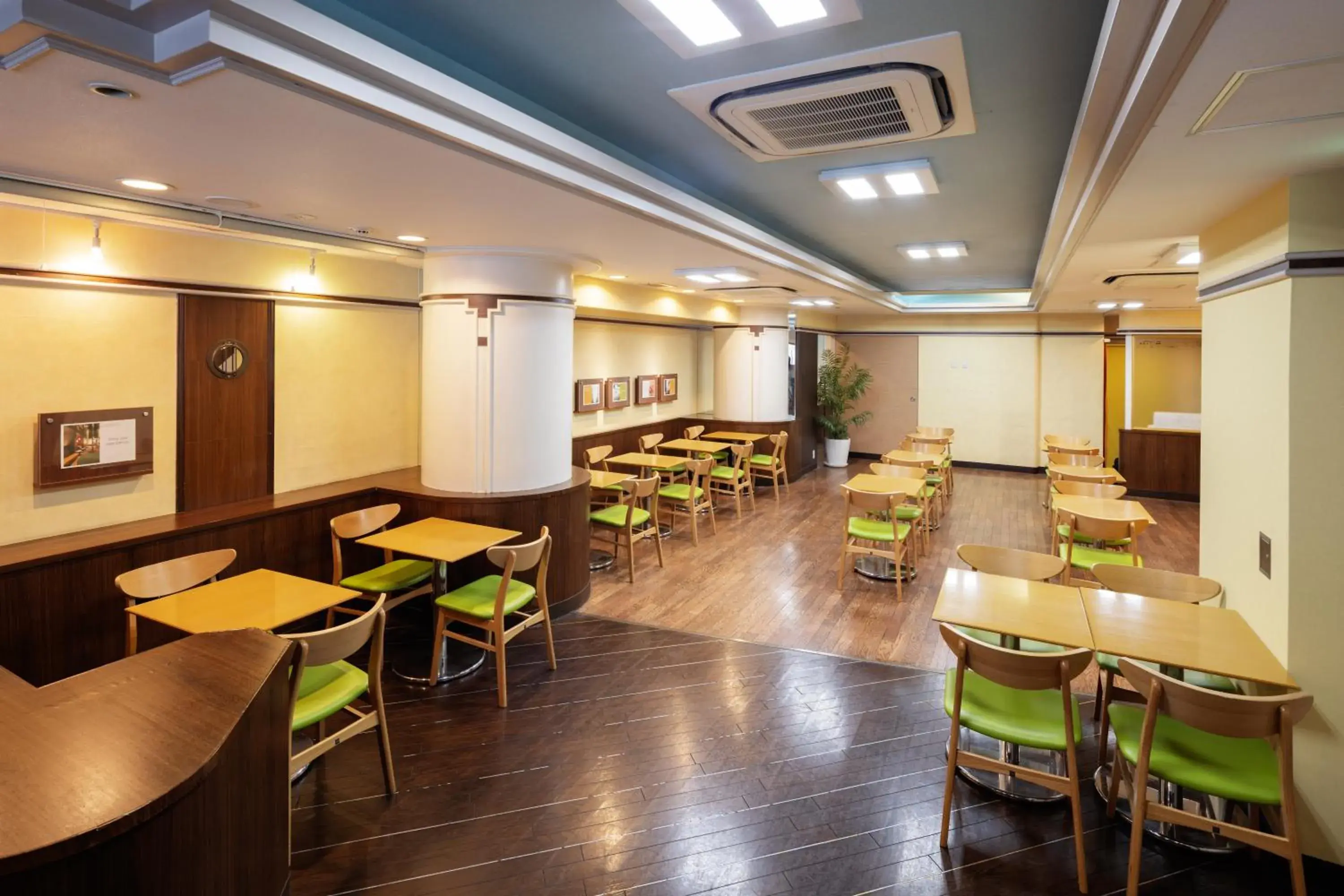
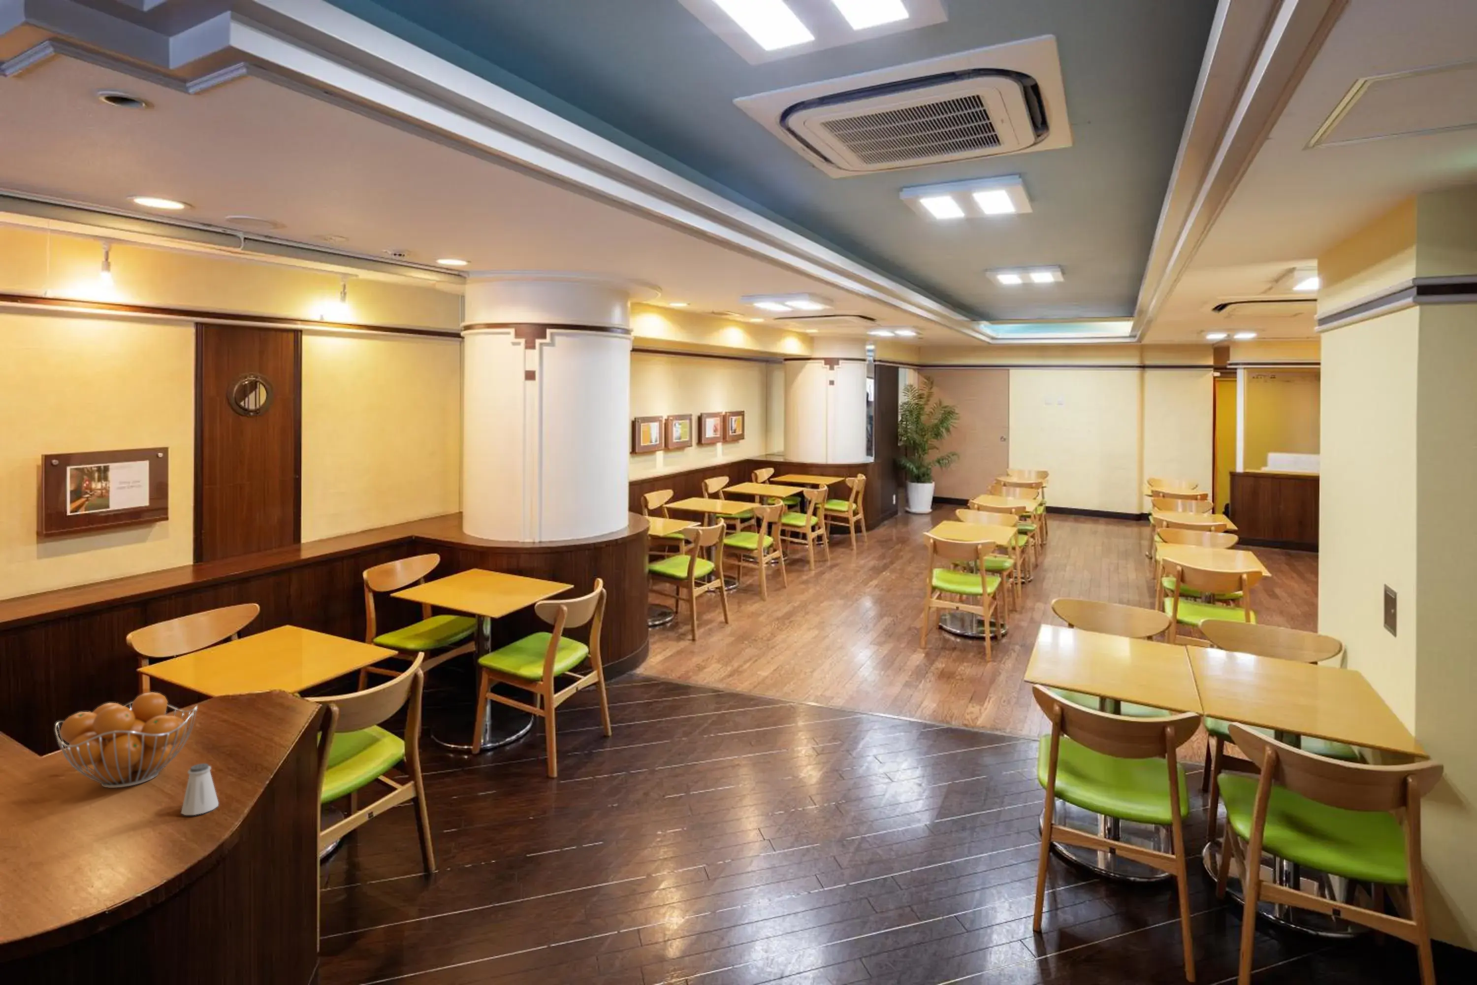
+ fruit basket [54,691,199,788]
+ saltshaker [180,763,219,816]
